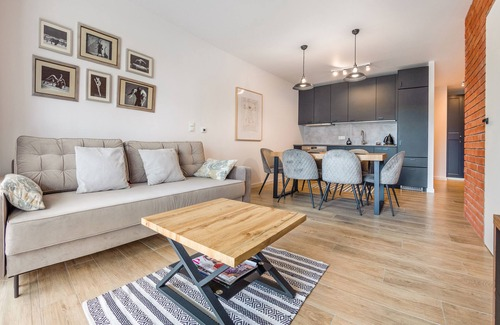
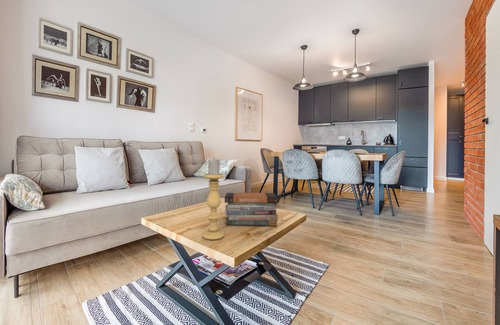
+ candle holder [202,158,225,241]
+ book stack [224,192,279,227]
